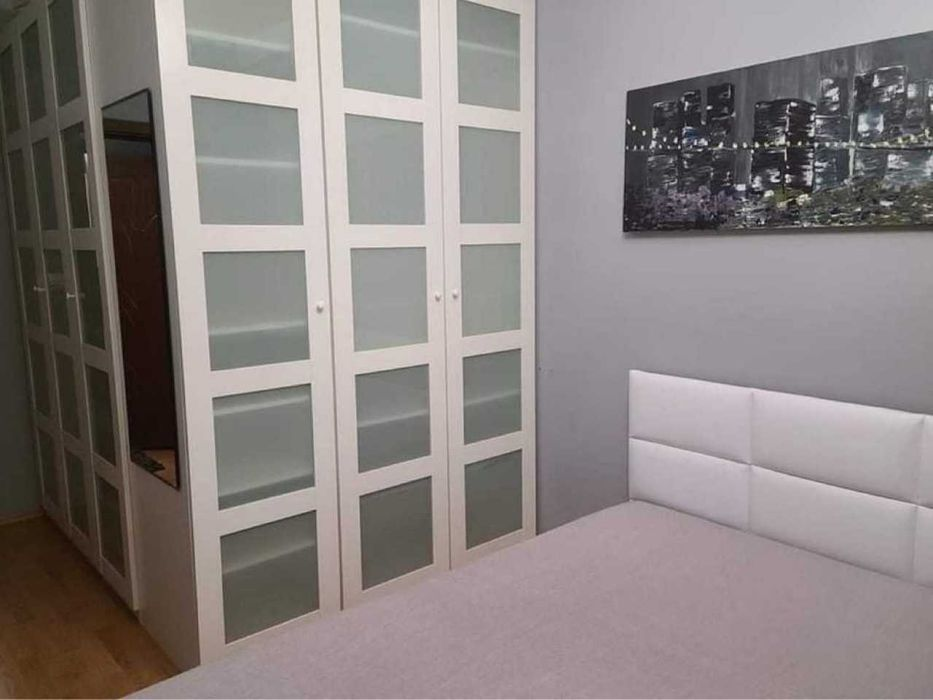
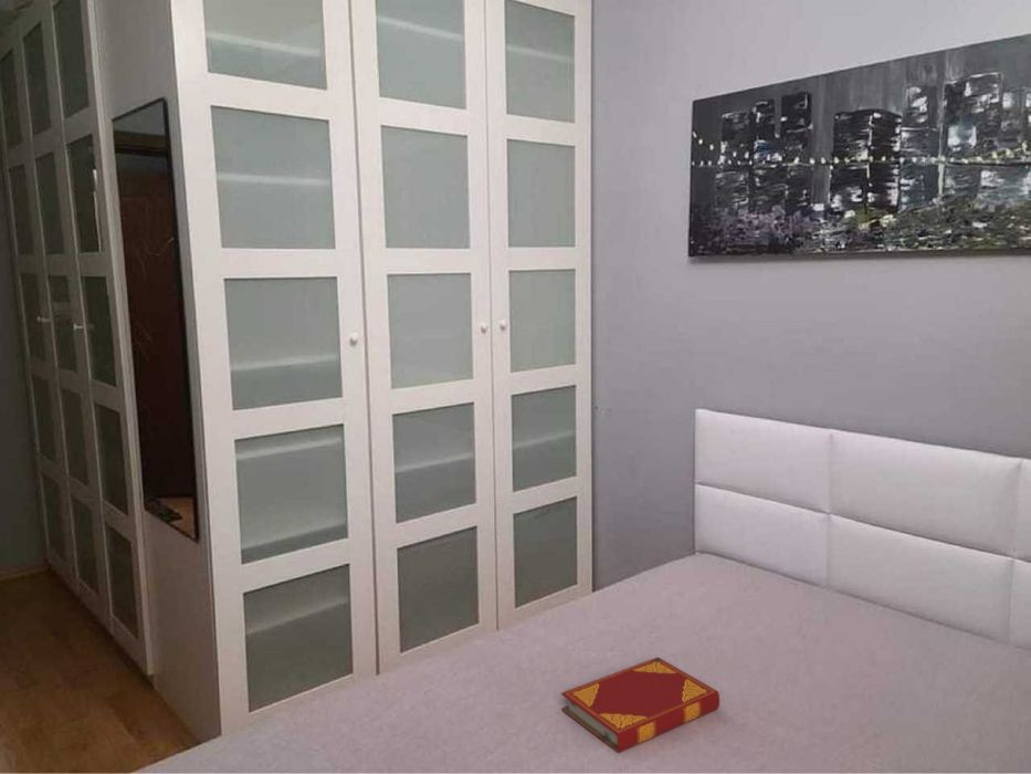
+ hardback book [560,656,720,754]
